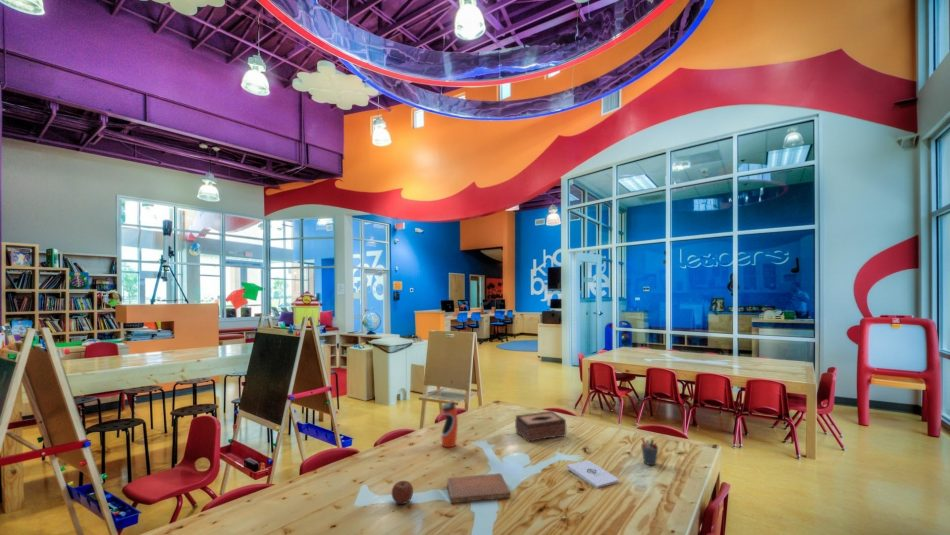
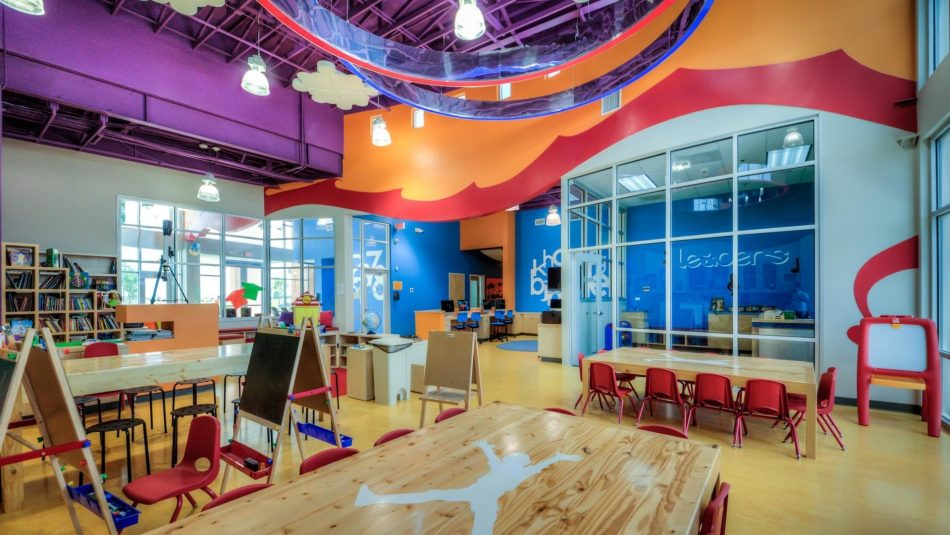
- tissue box [514,410,567,443]
- notebook [446,473,511,505]
- apple [391,480,414,505]
- notepad [566,459,619,489]
- pen holder [640,437,659,466]
- water bottle [440,399,459,449]
